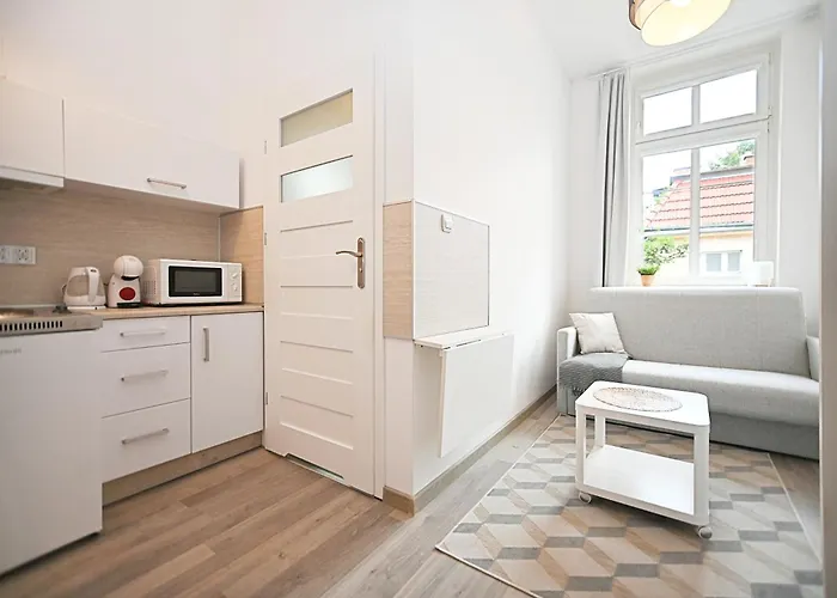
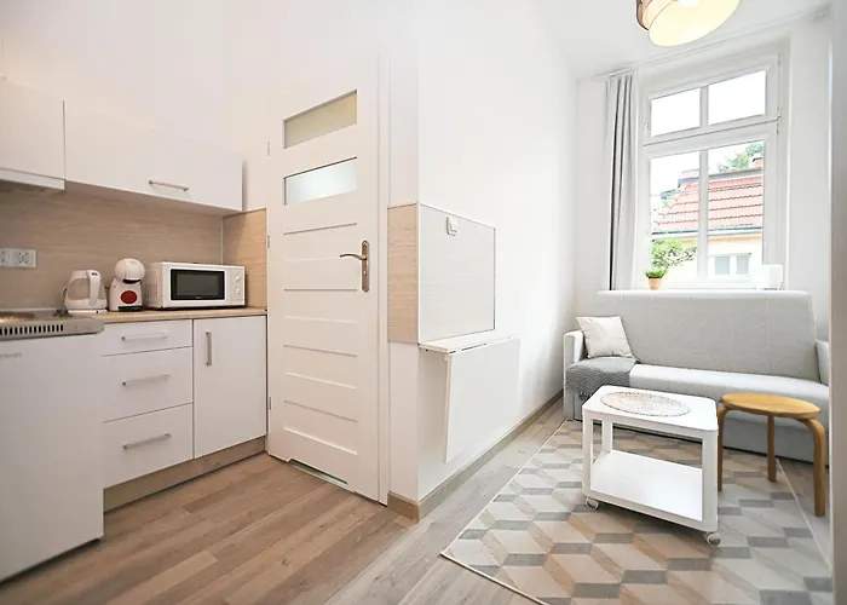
+ stool [715,392,826,518]
